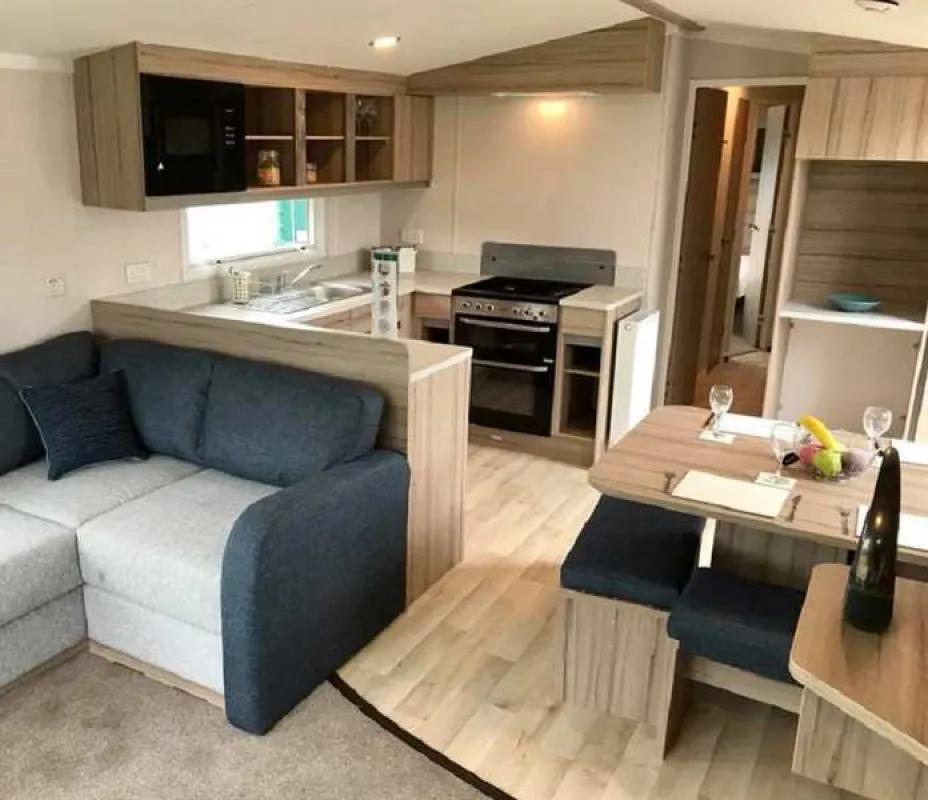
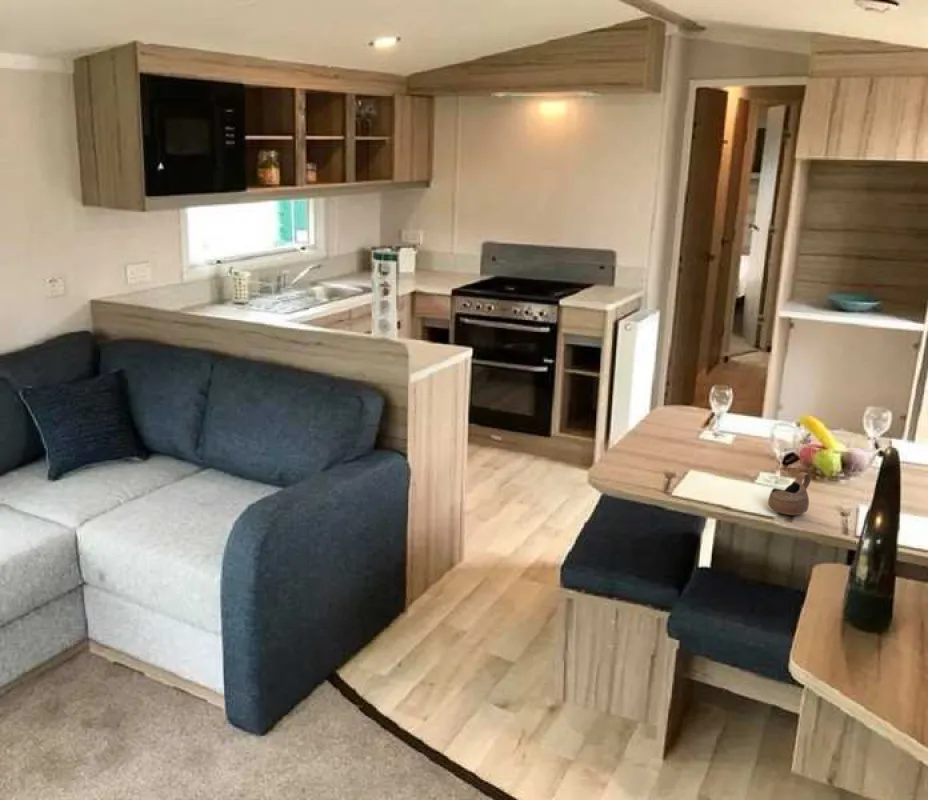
+ cup [767,471,812,516]
